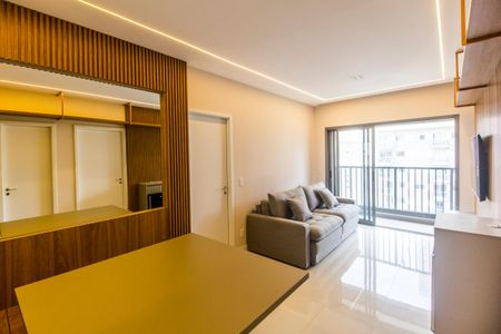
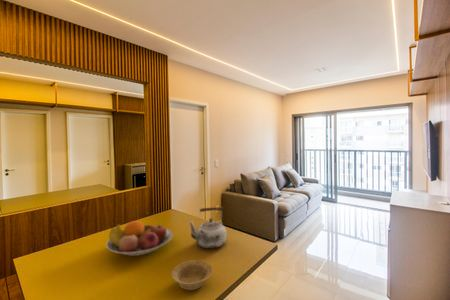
+ kettle [187,206,227,250]
+ fruit bowl [105,220,174,257]
+ bowl [171,259,213,291]
